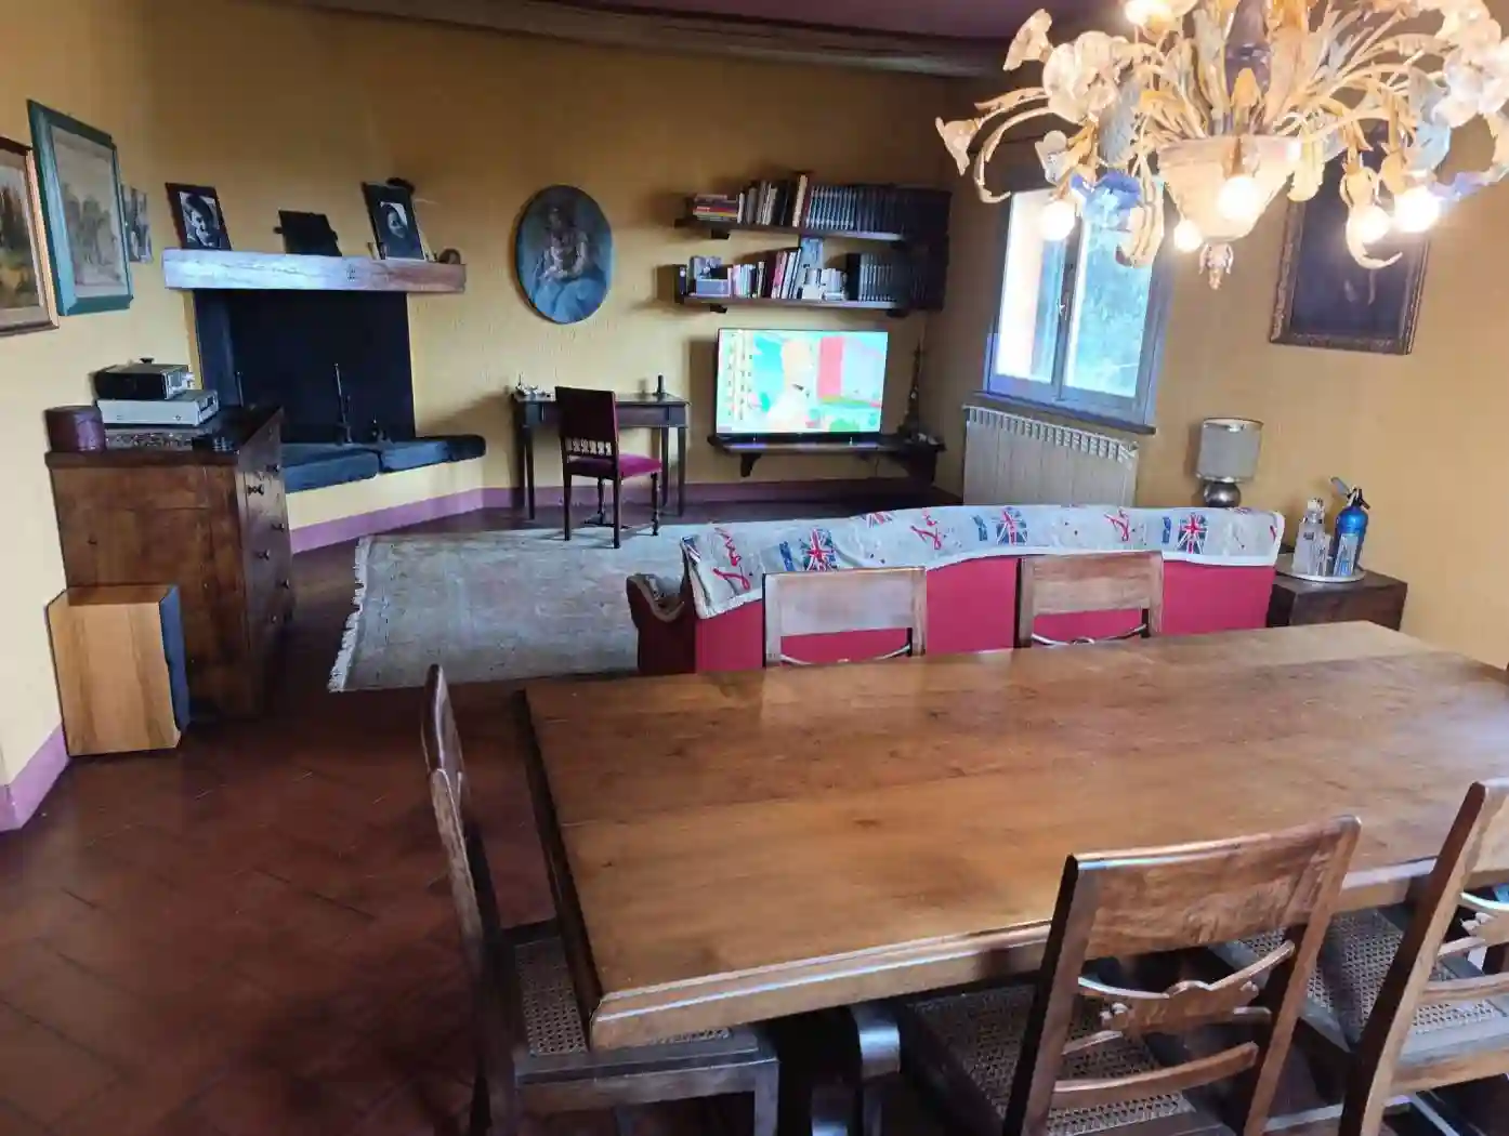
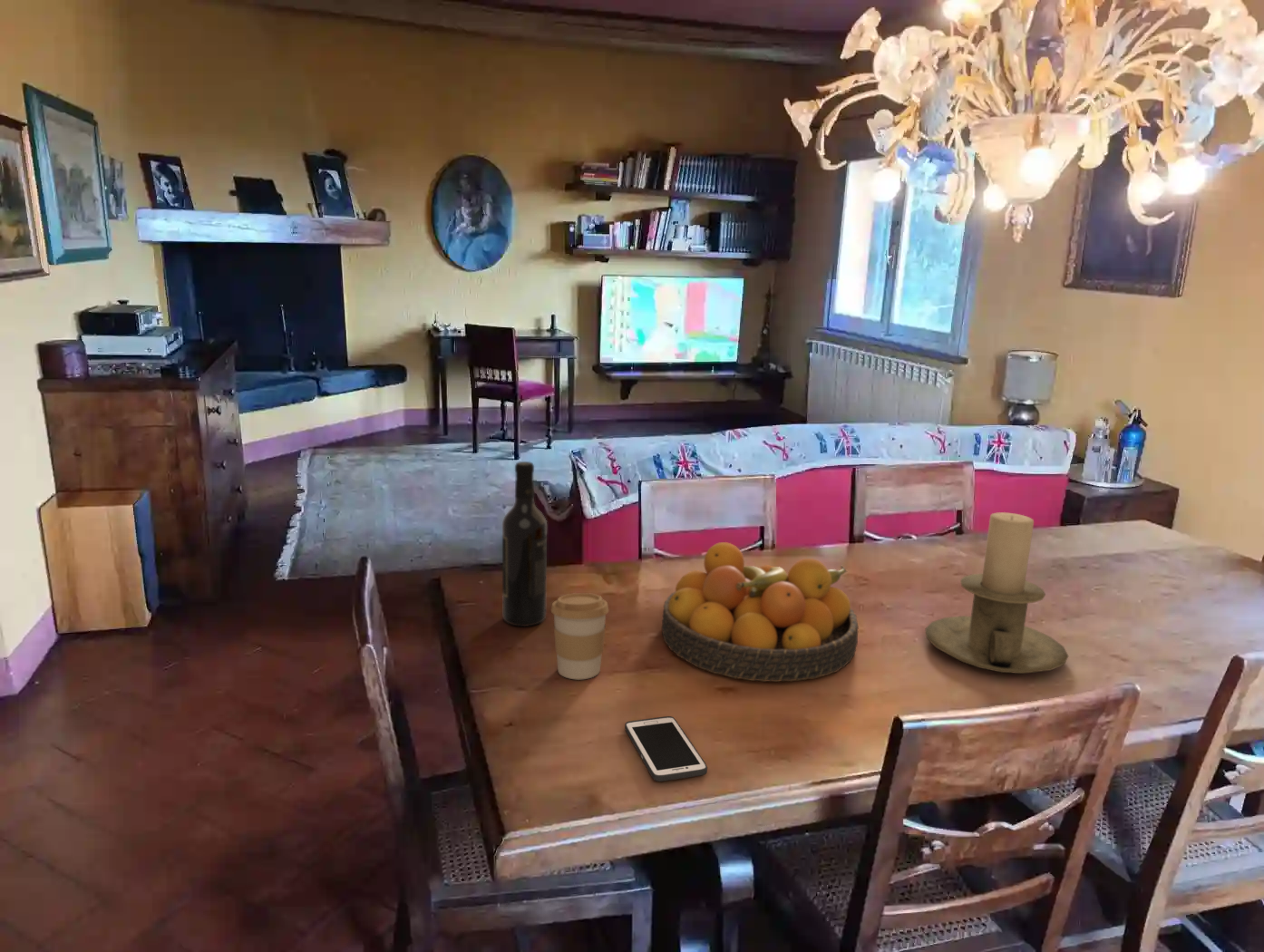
+ wine bottle [501,461,548,627]
+ coffee cup [550,592,609,680]
+ fruit bowl [661,541,860,683]
+ candle holder [924,511,1069,675]
+ cell phone [624,715,708,782]
